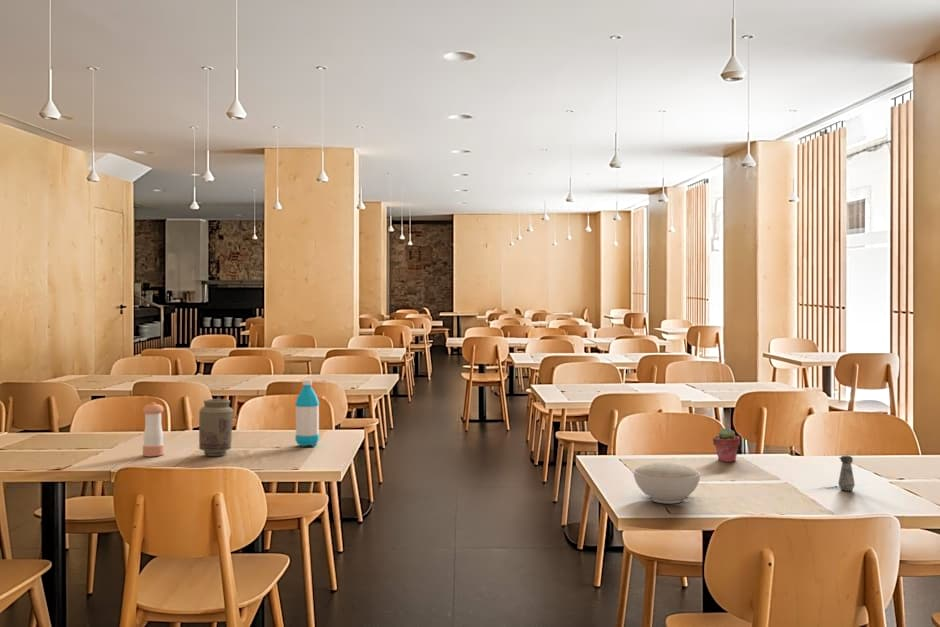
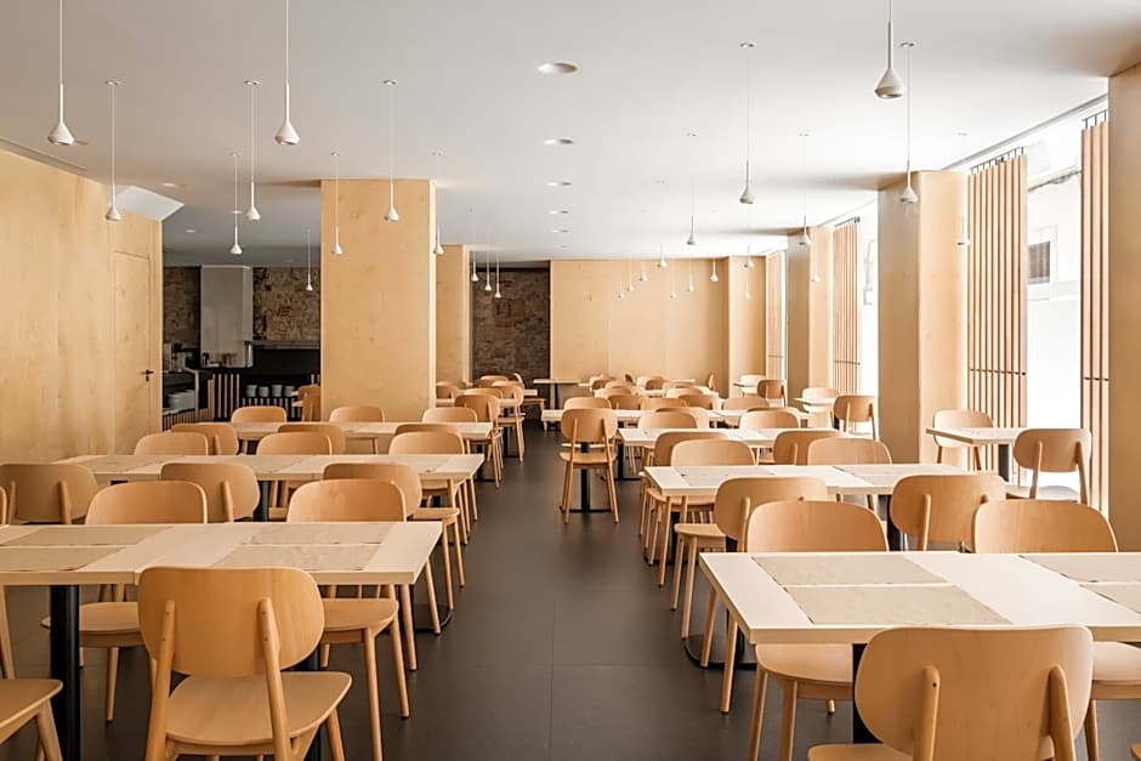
- pepper shaker [142,401,165,457]
- water bottle [294,378,320,447]
- salt shaker [837,455,856,492]
- bowl [632,462,701,504]
- potted succulent [712,426,741,463]
- vase [198,398,235,457]
